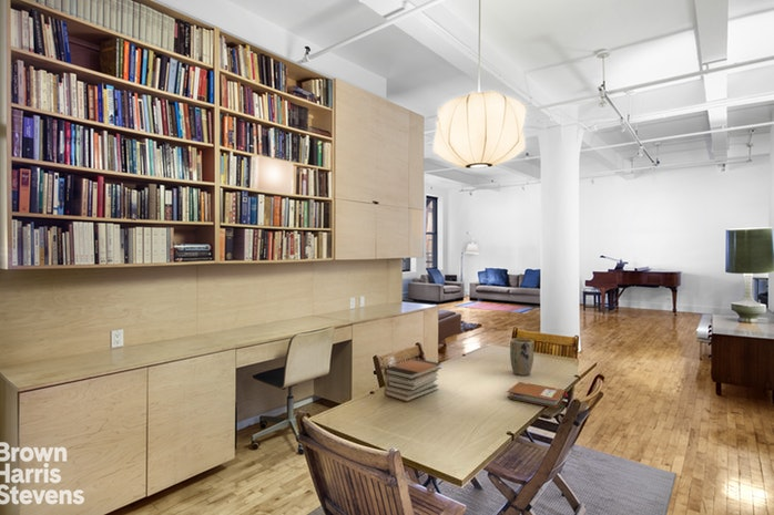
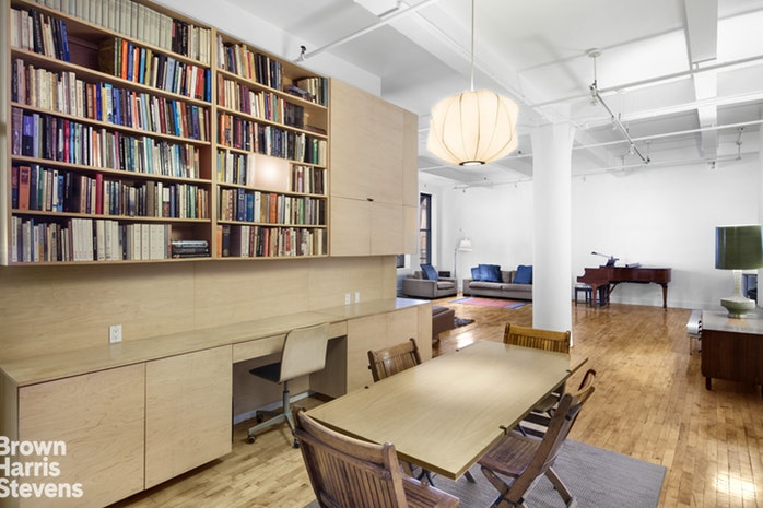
- plant pot [509,338,534,377]
- book stack [383,358,442,403]
- notebook [506,381,569,409]
